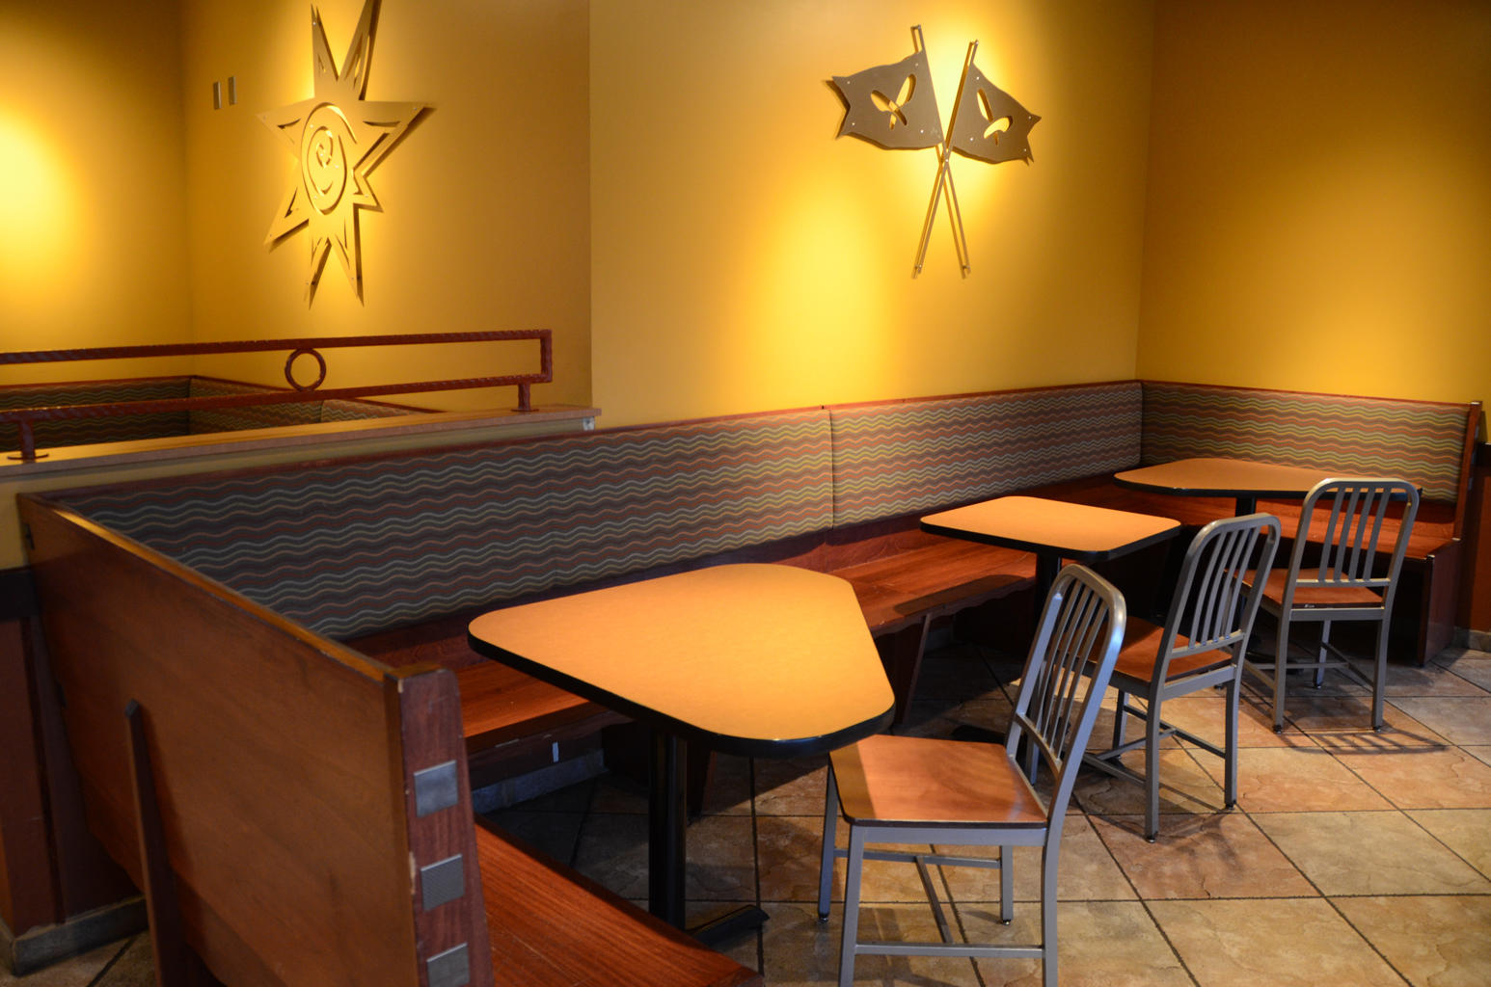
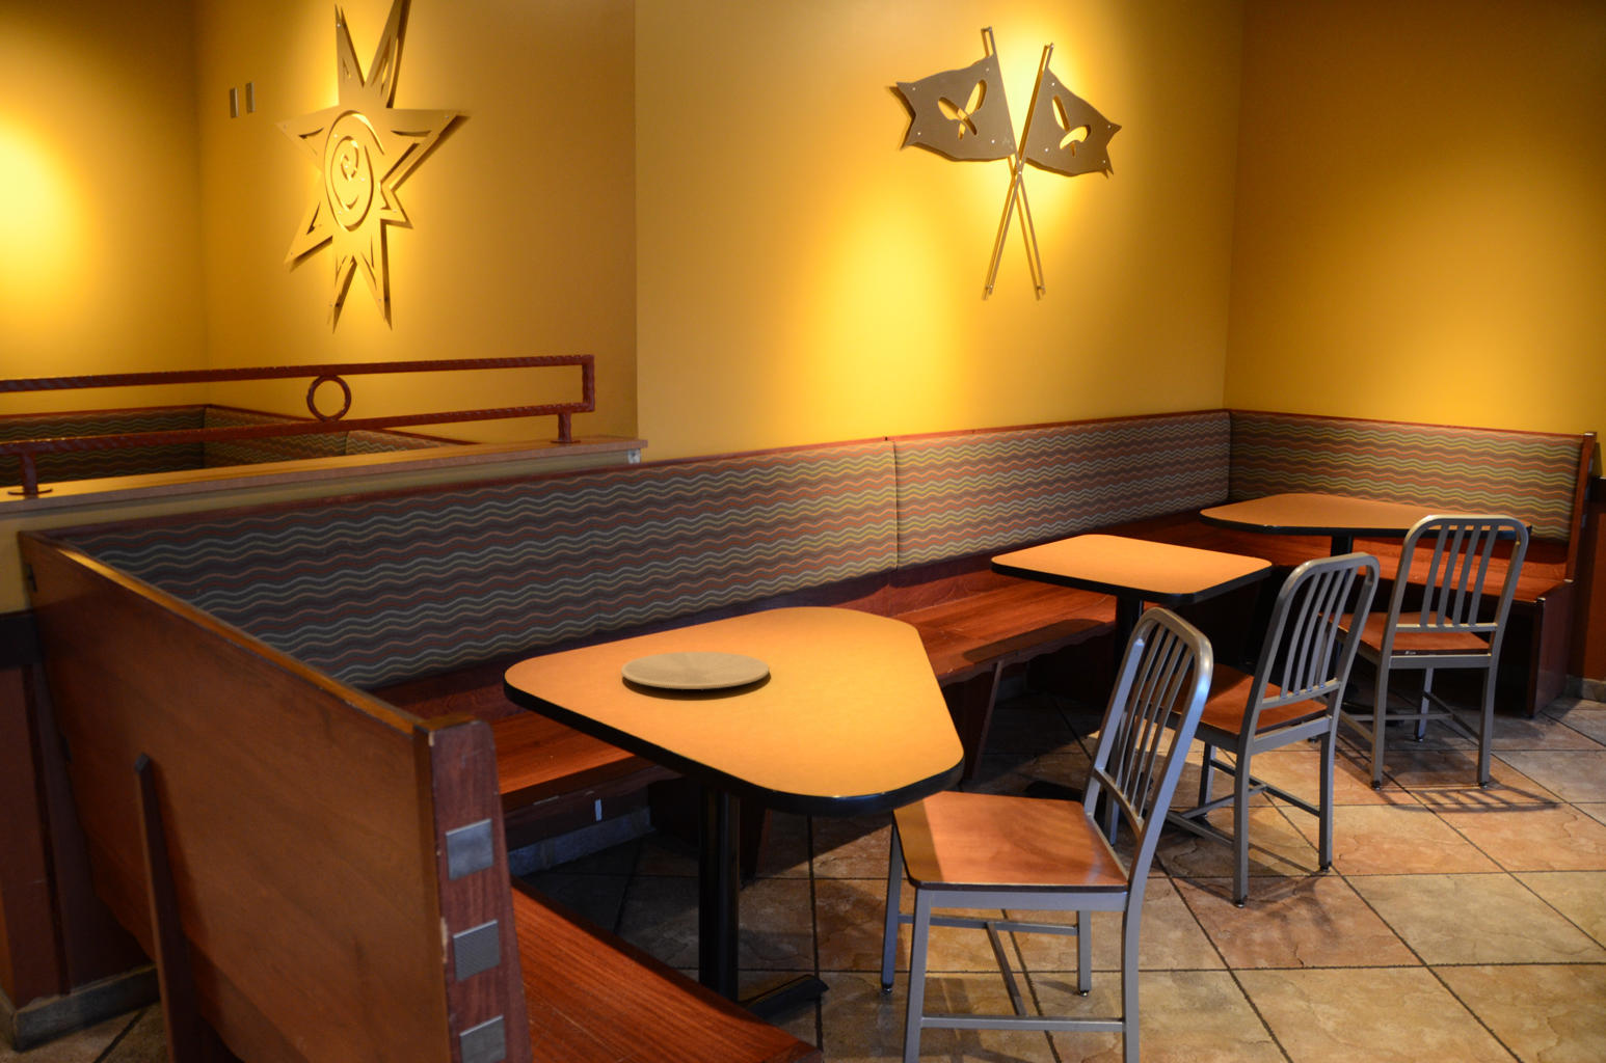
+ plate [620,651,769,690]
